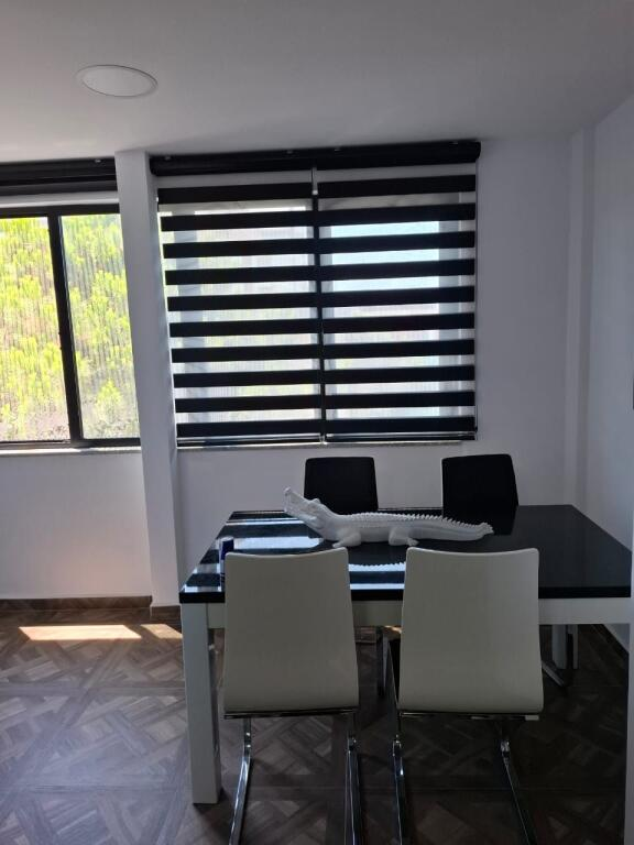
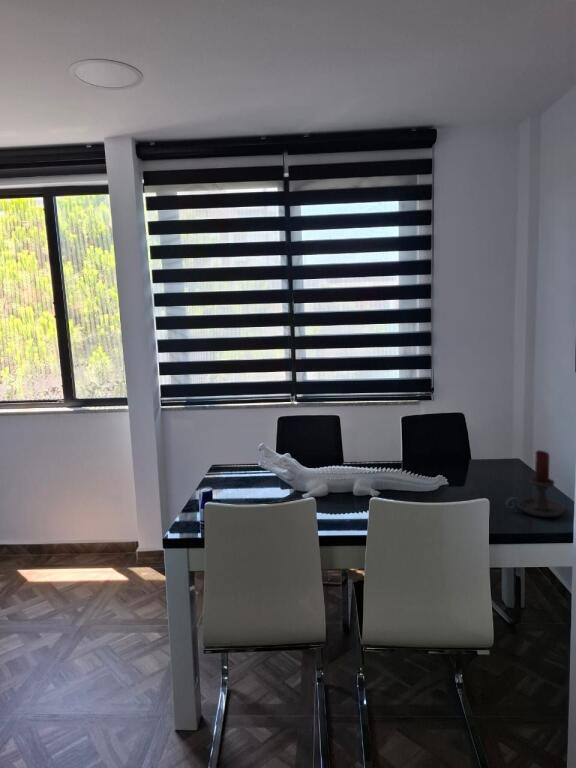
+ candle holder [505,449,567,518]
